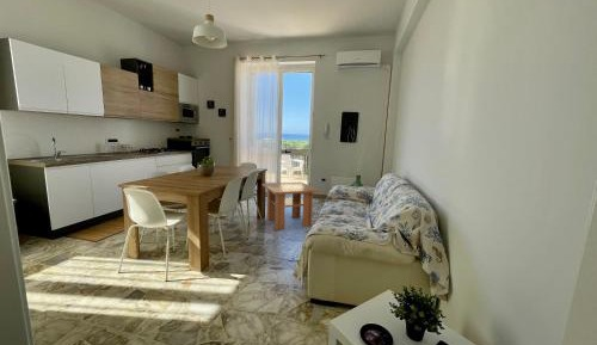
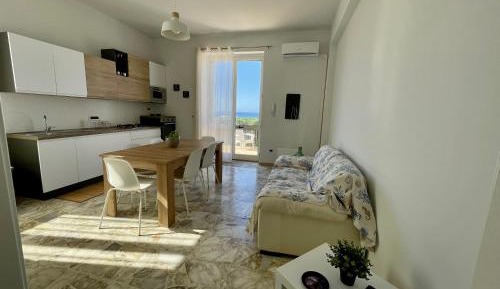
- coffee table [261,181,320,232]
